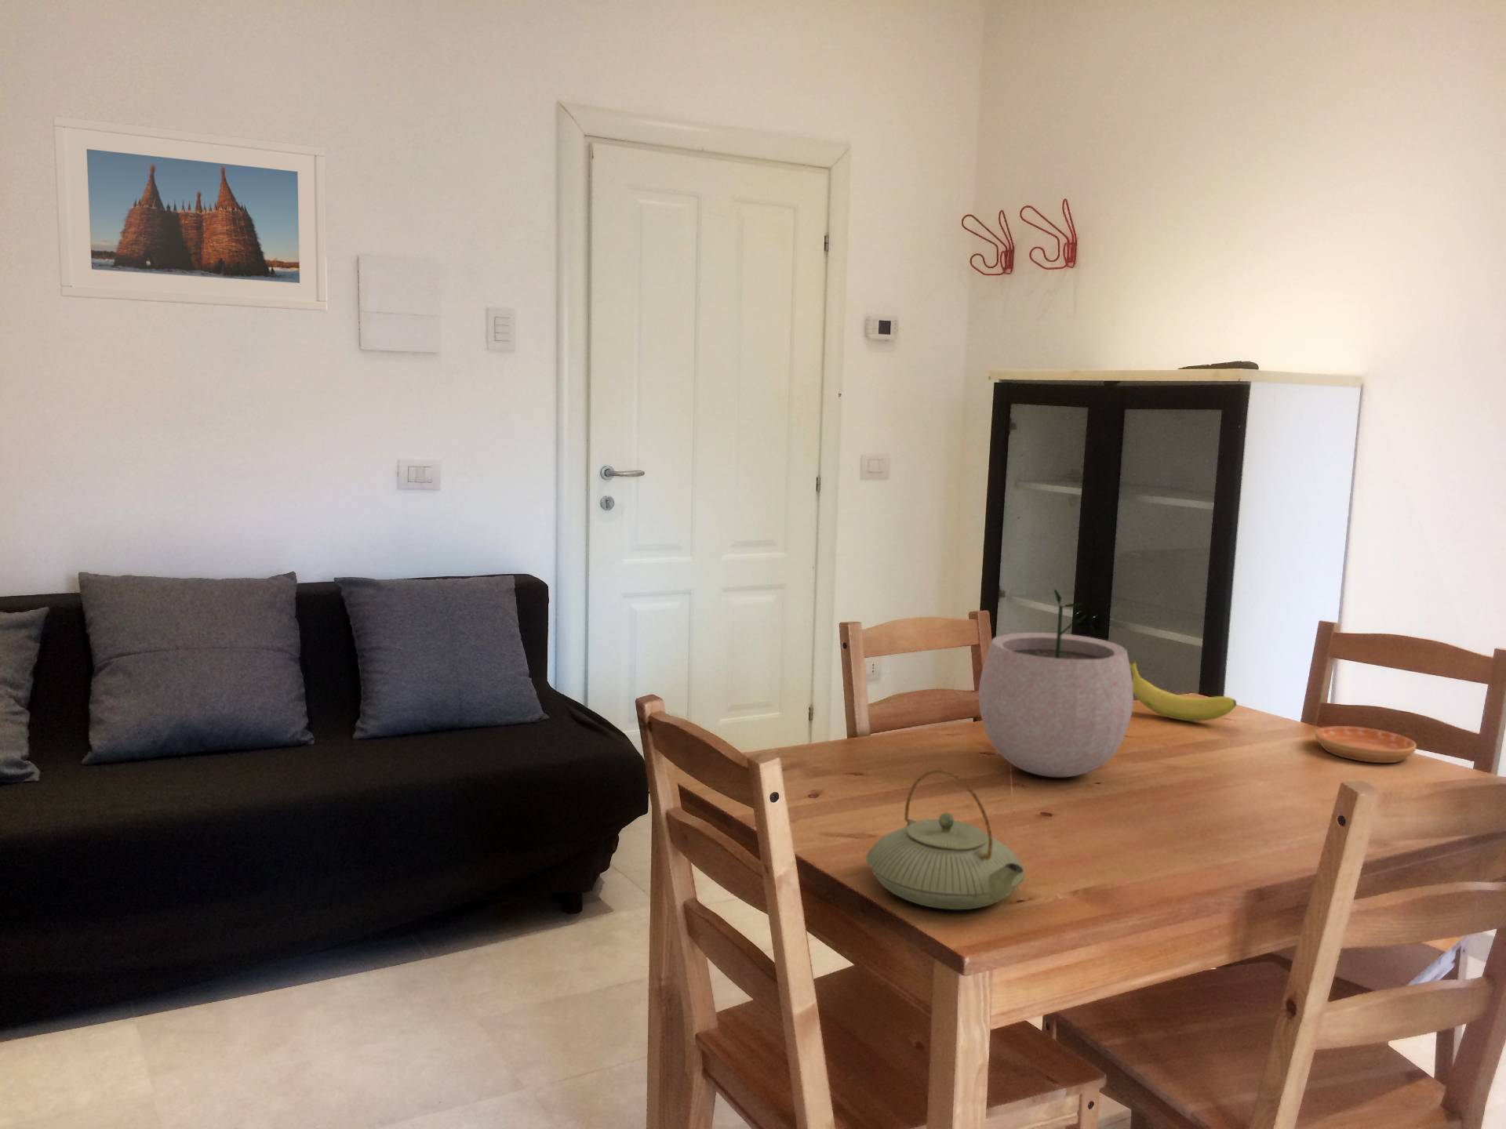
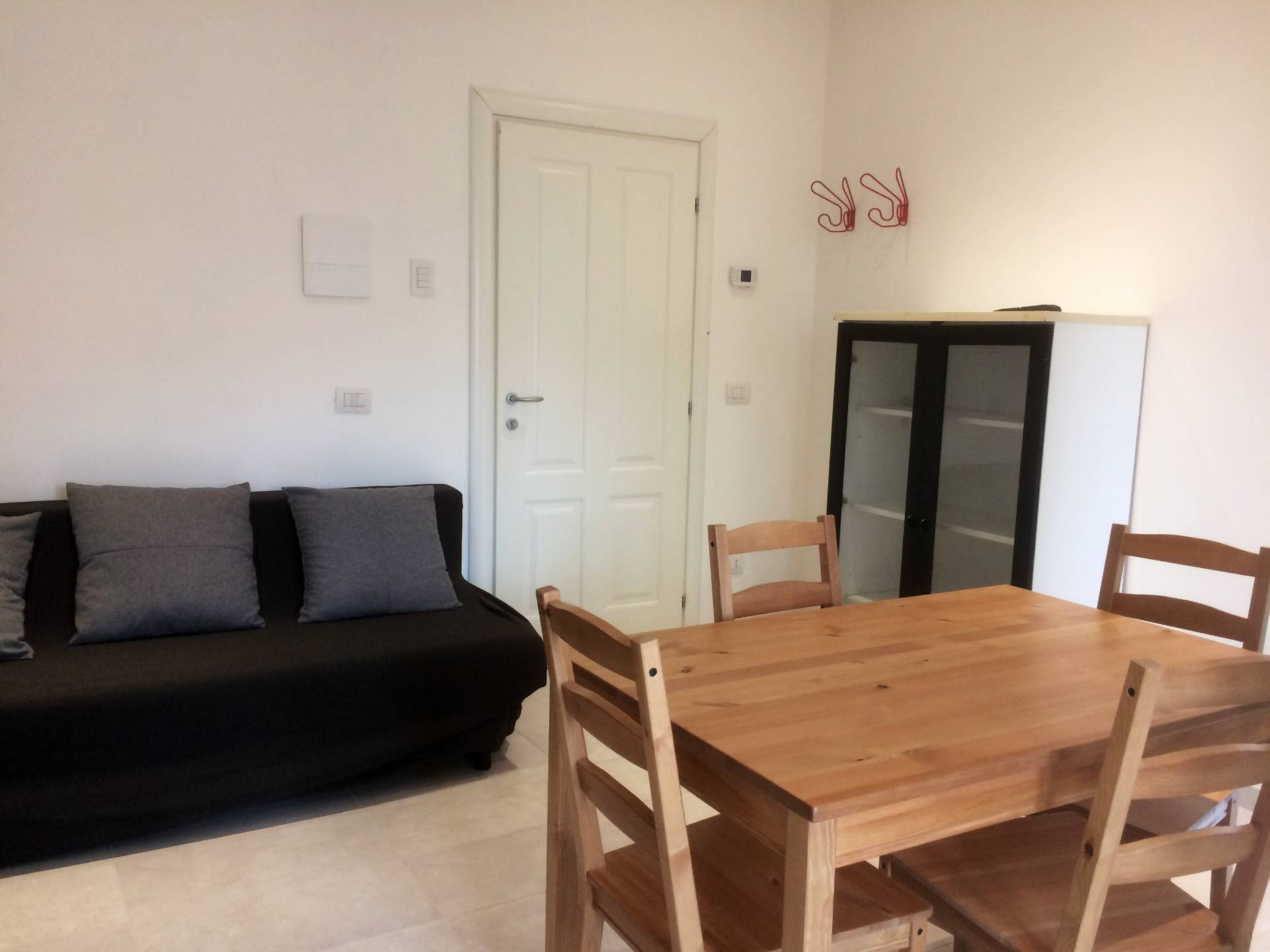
- fruit [1129,659,1237,722]
- saucer [1315,726,1417,764]
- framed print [52,115,327,312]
- teapot [866,768,1026,911]
- plant pot [978,588,1134,778]
